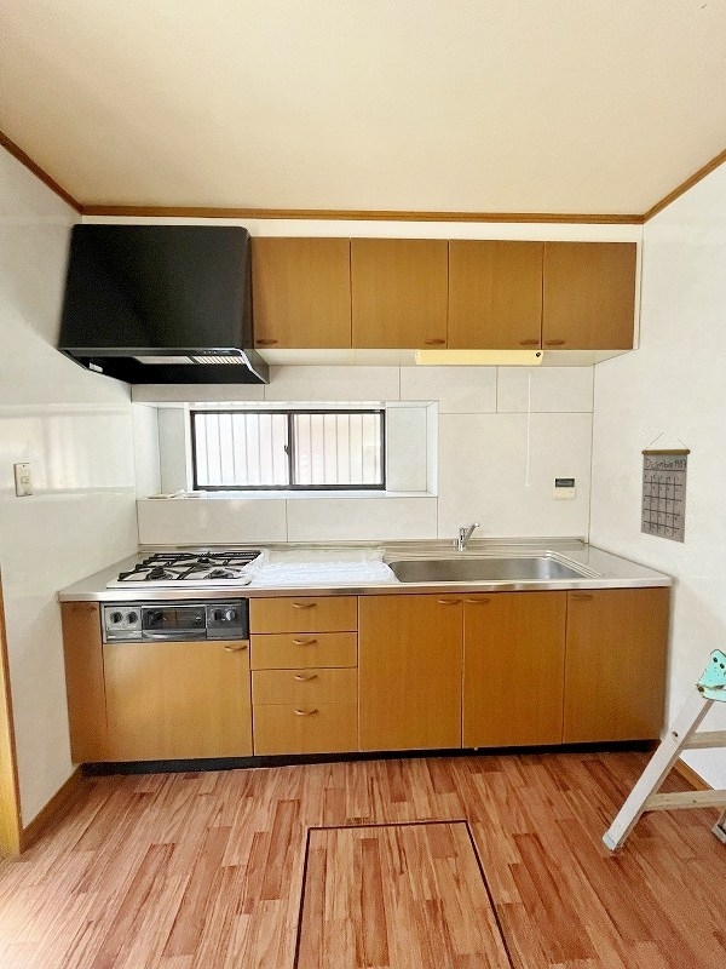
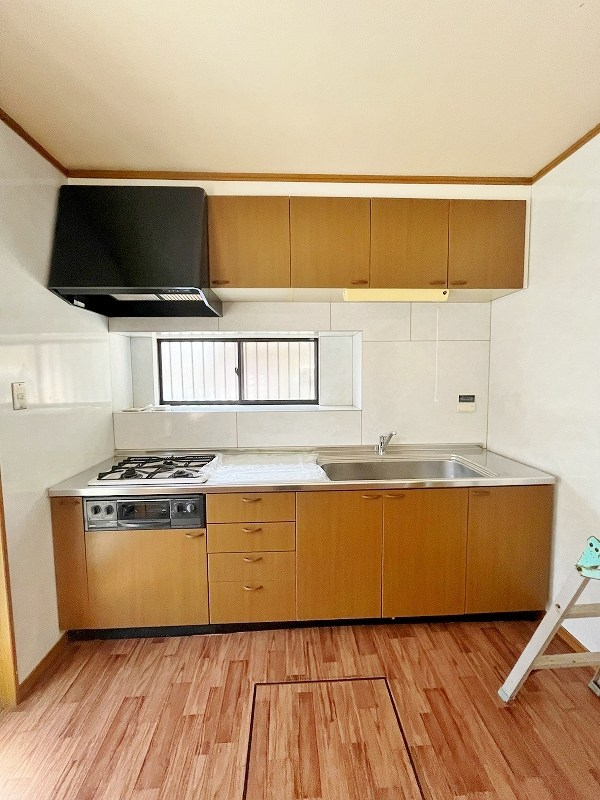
- calendar [640,434,692,544]
